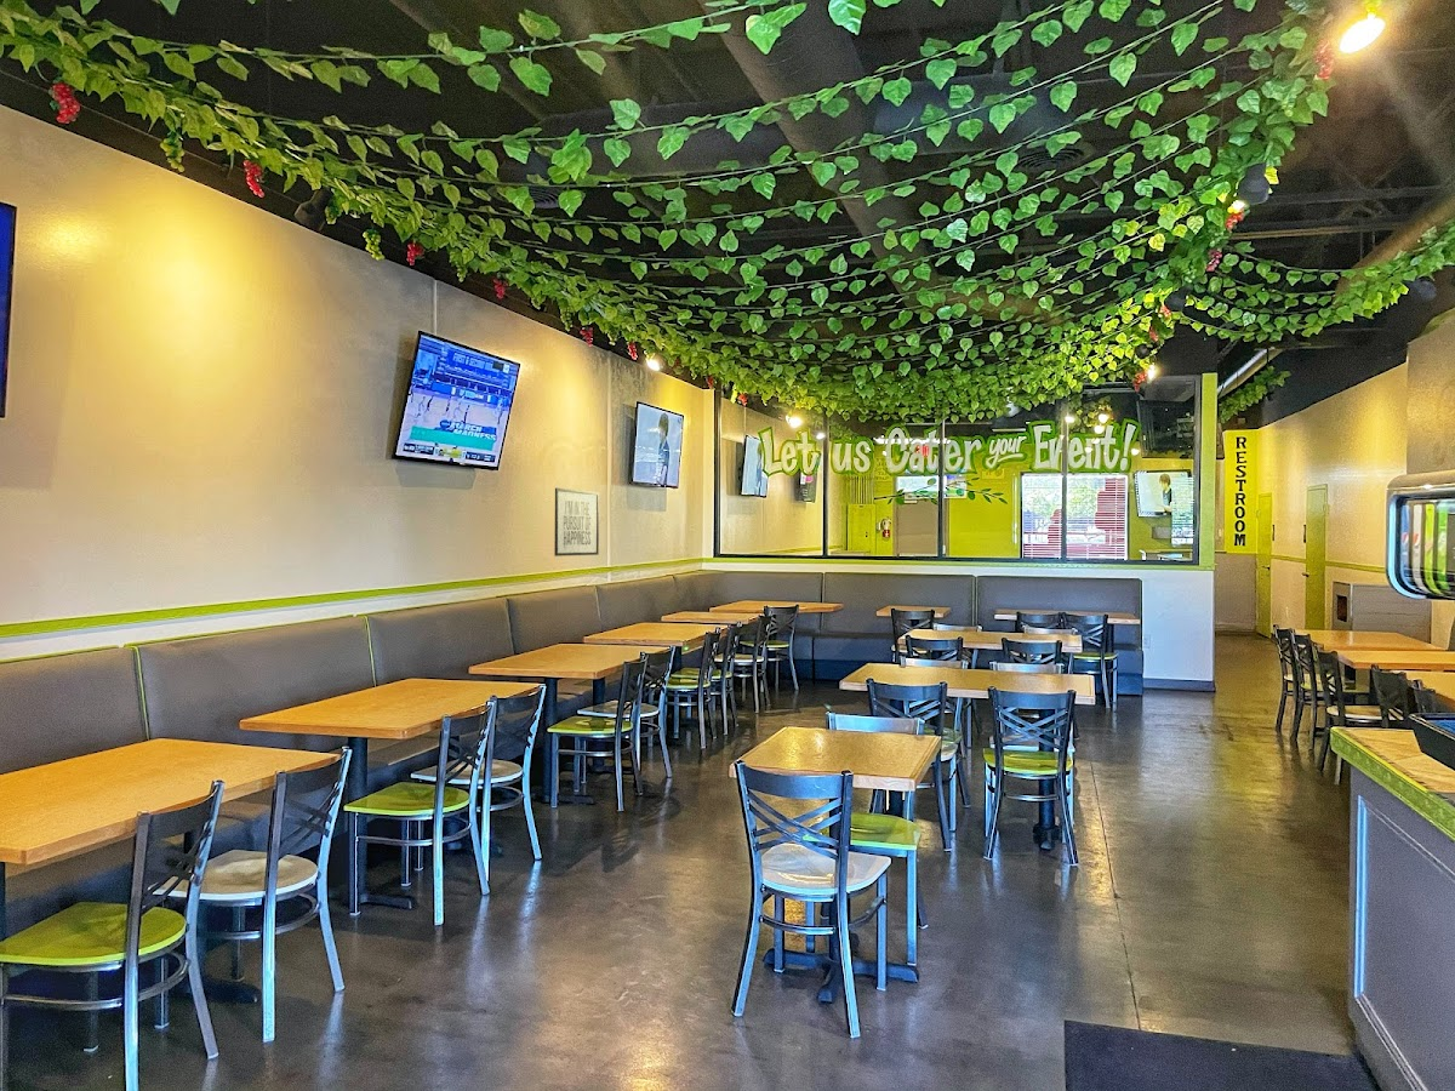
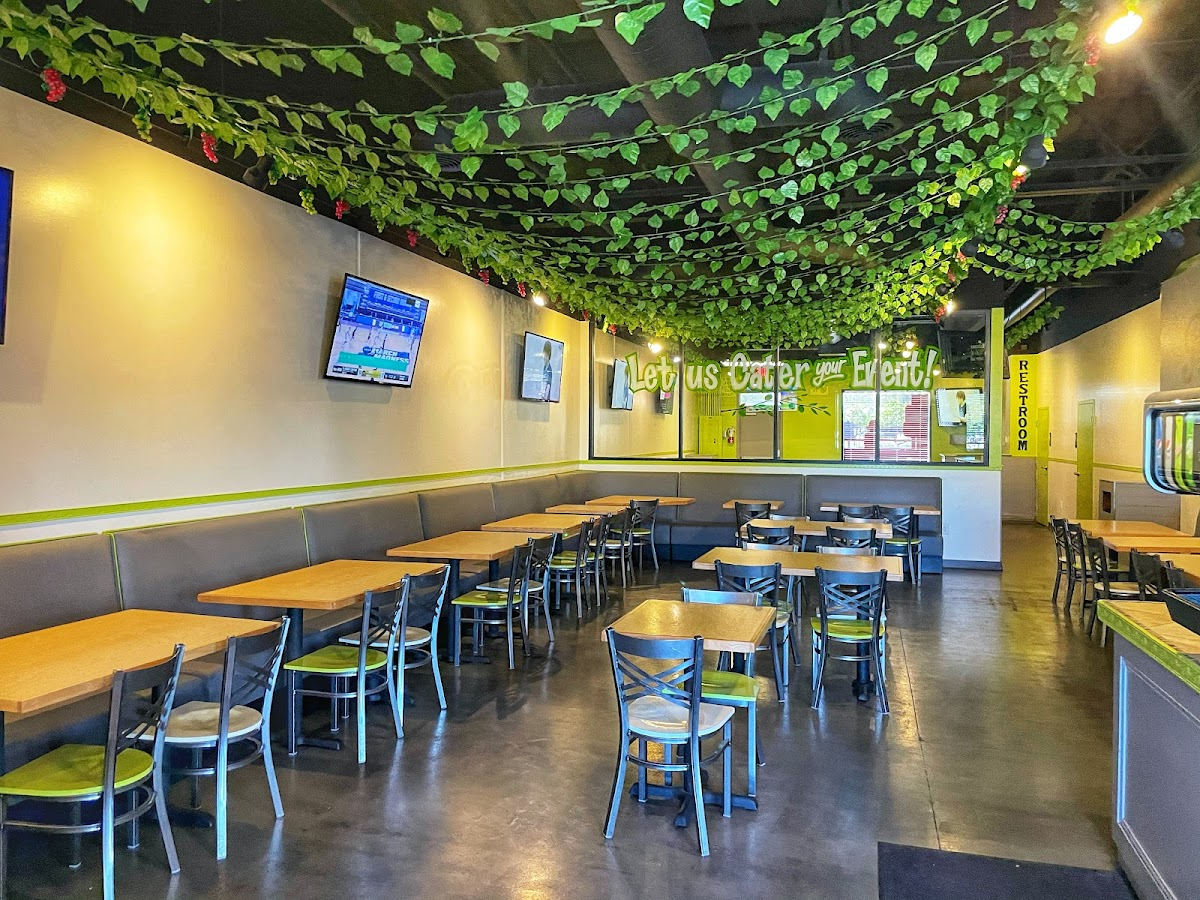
- mirror [553,487,600,558]
